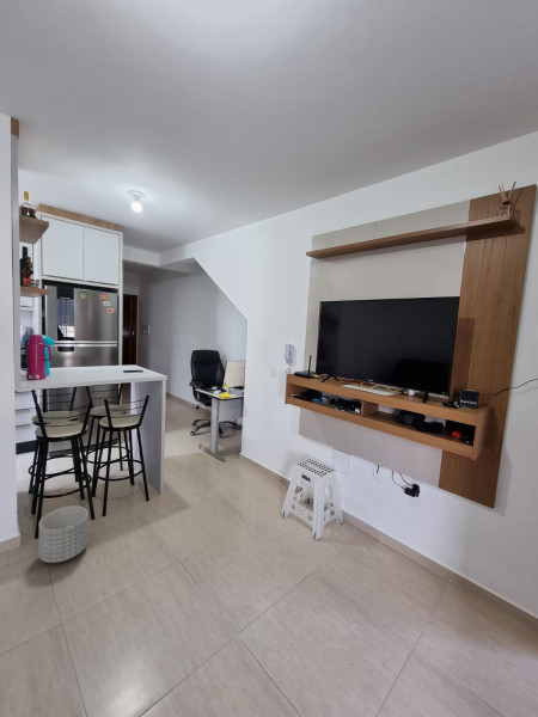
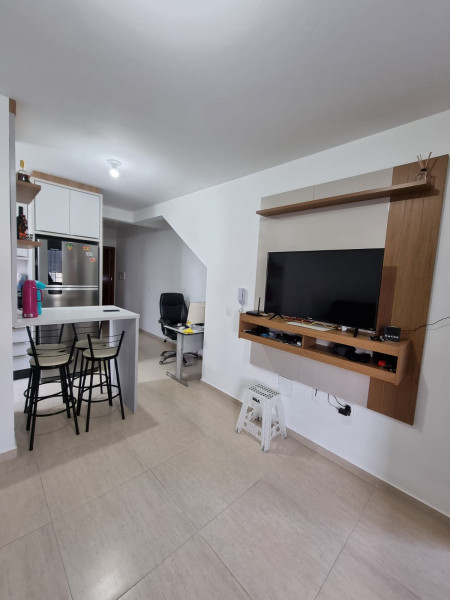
- planter [38,505,88,564]
